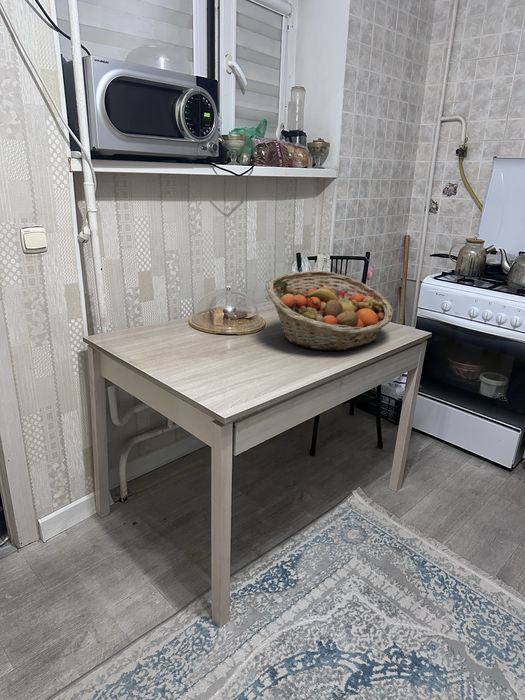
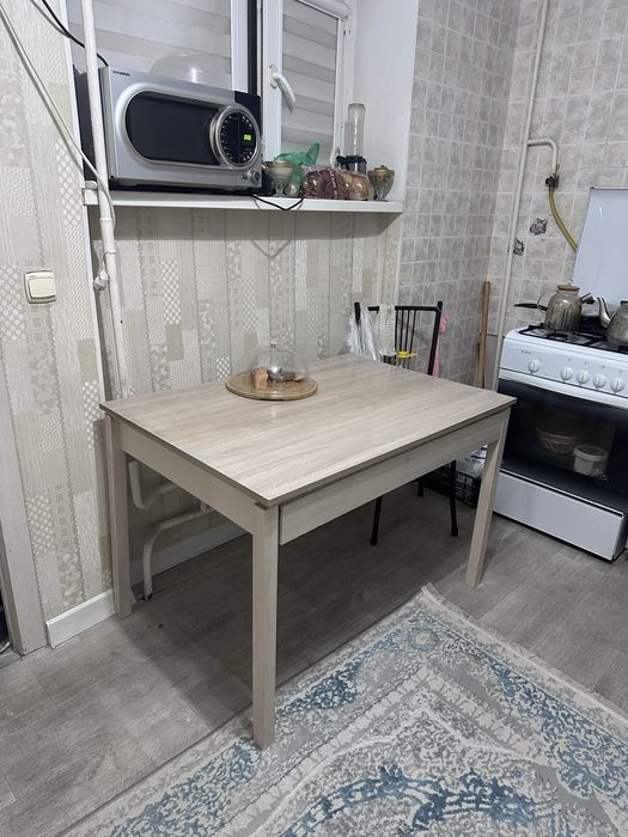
- fruit basket [266,270,394,352]
